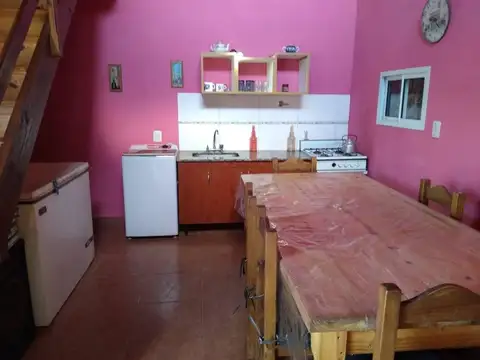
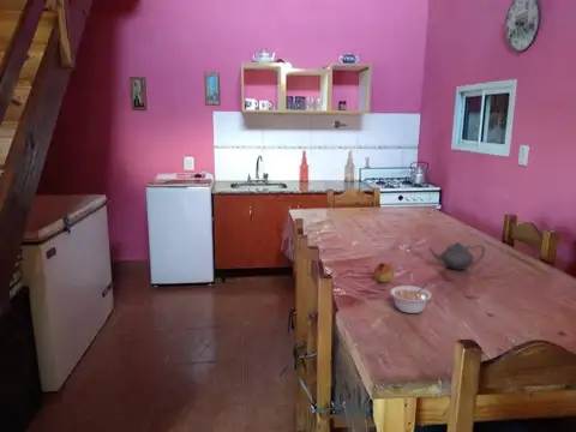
+ legume [389,282,433,314]
+ fruit [372,262,395,283]
+ teapot [426,241,486,271]
